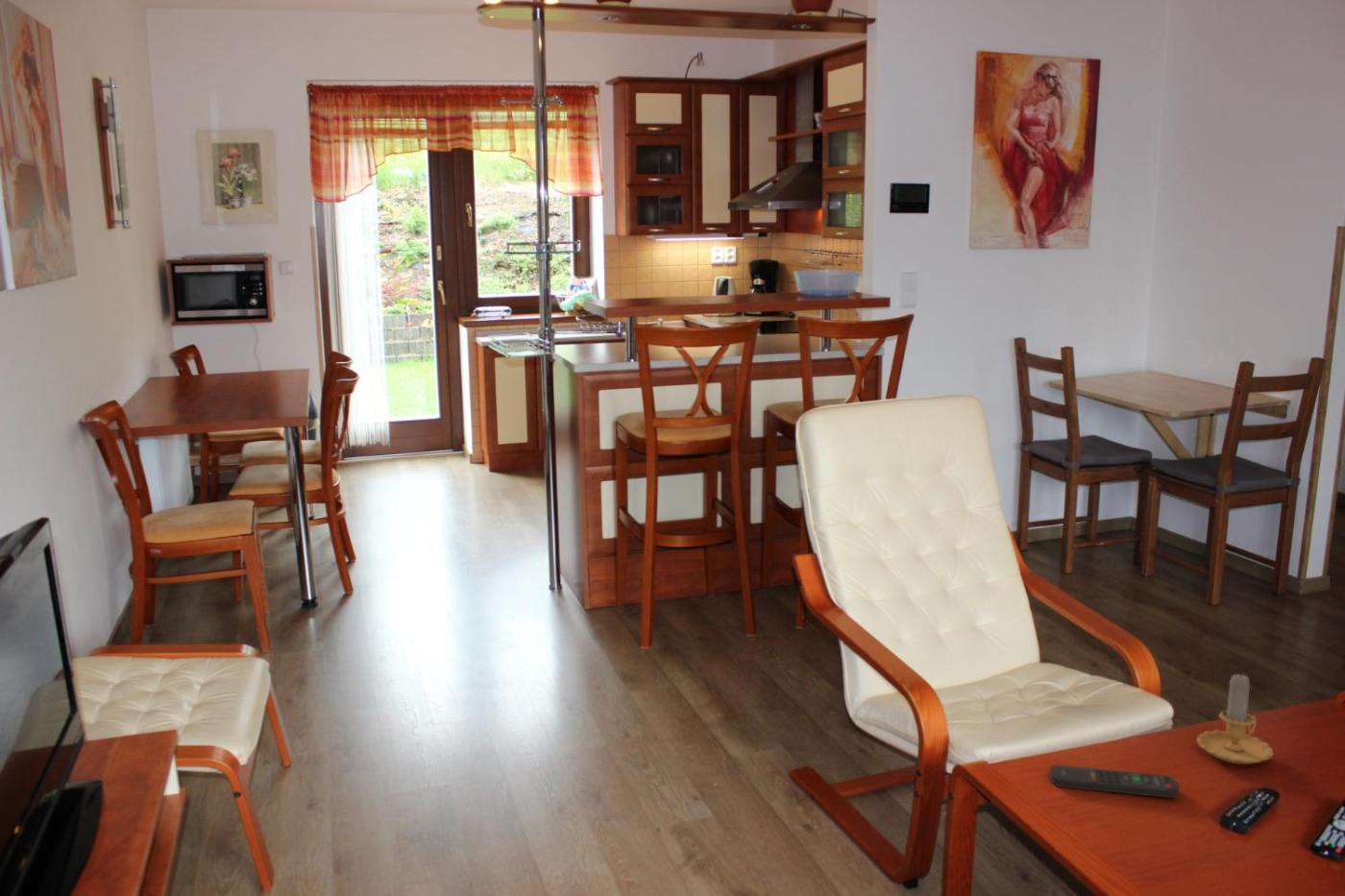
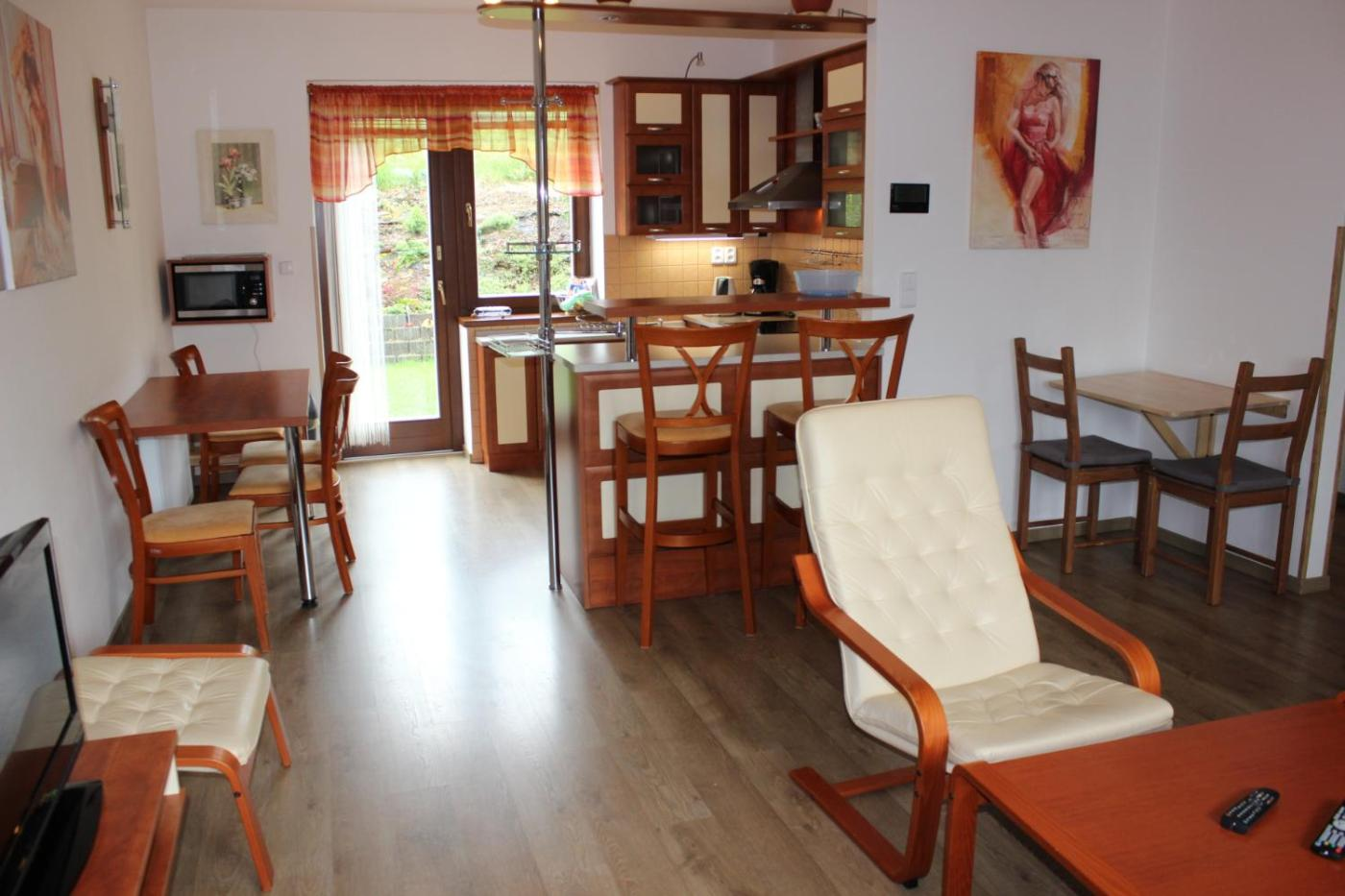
- remote control [1048,763,1180,799]
- candle [1196,672,1274,765]
